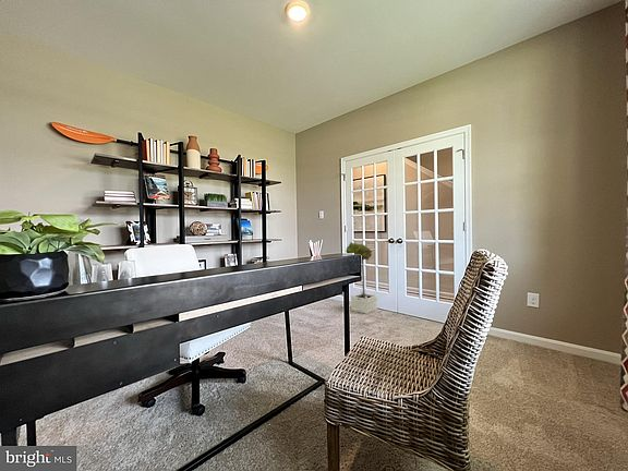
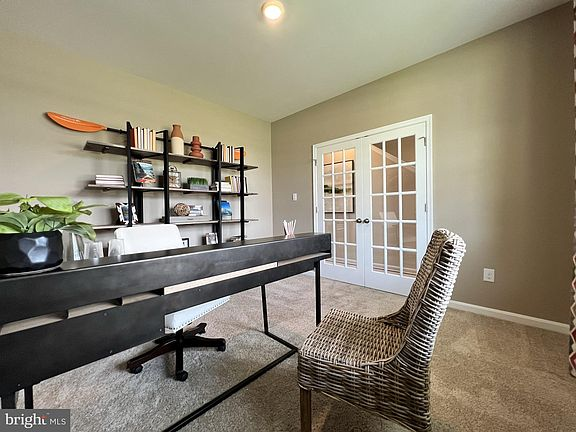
- potted tree [345,241,378,315]
